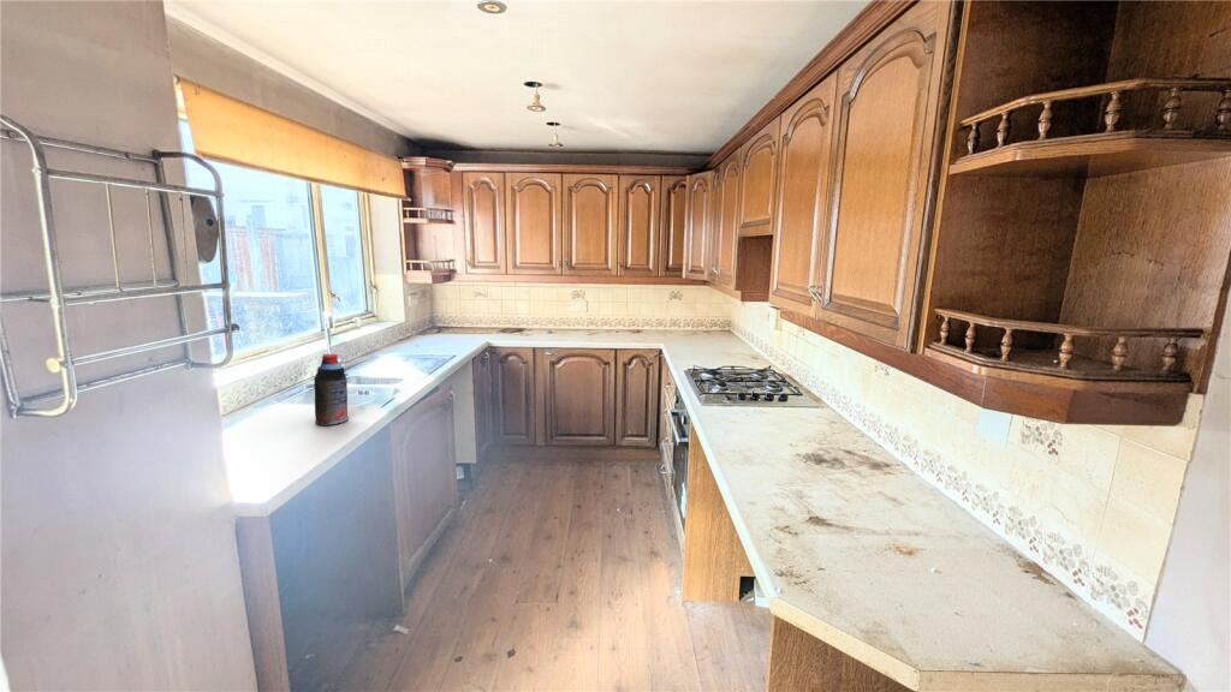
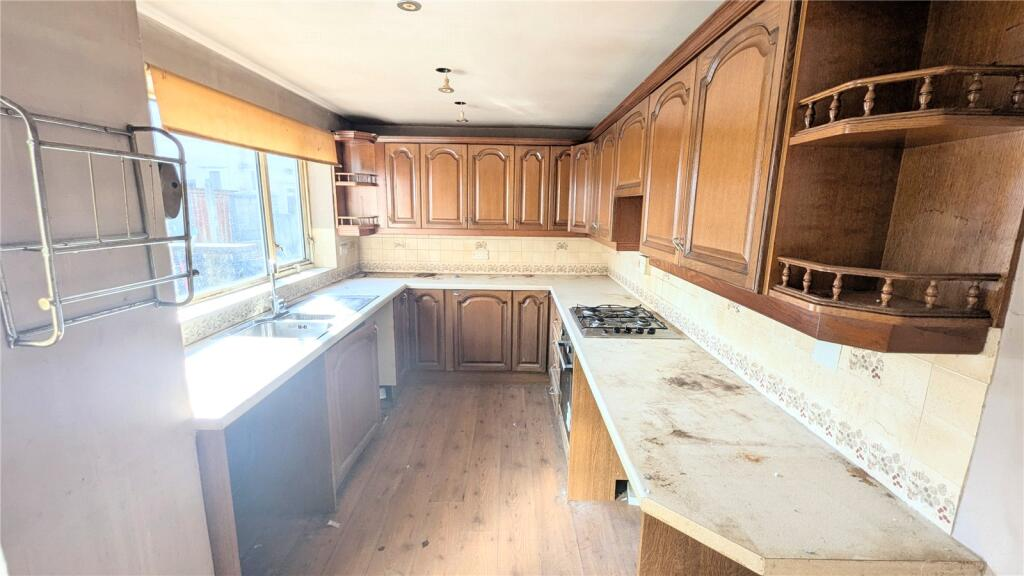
- bottle [313,353,350,426]
